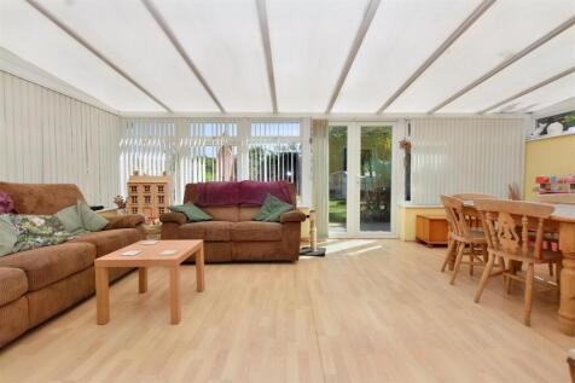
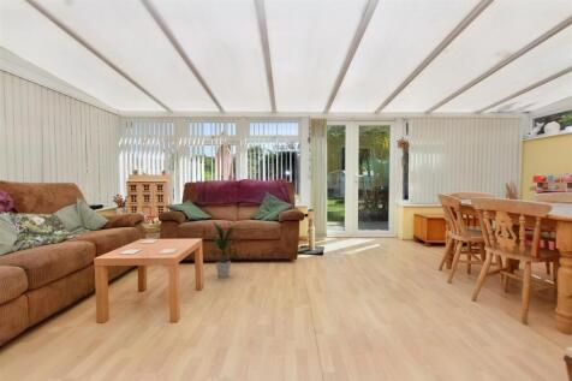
+ indoor plant [202,221,242,279]
